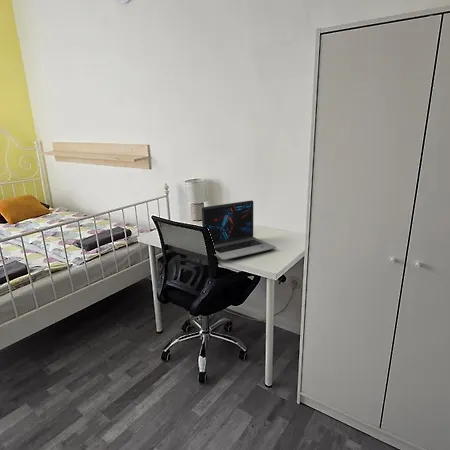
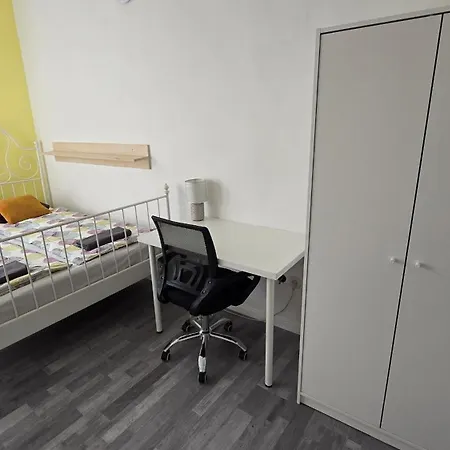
- laptop [201,199,277,261]
